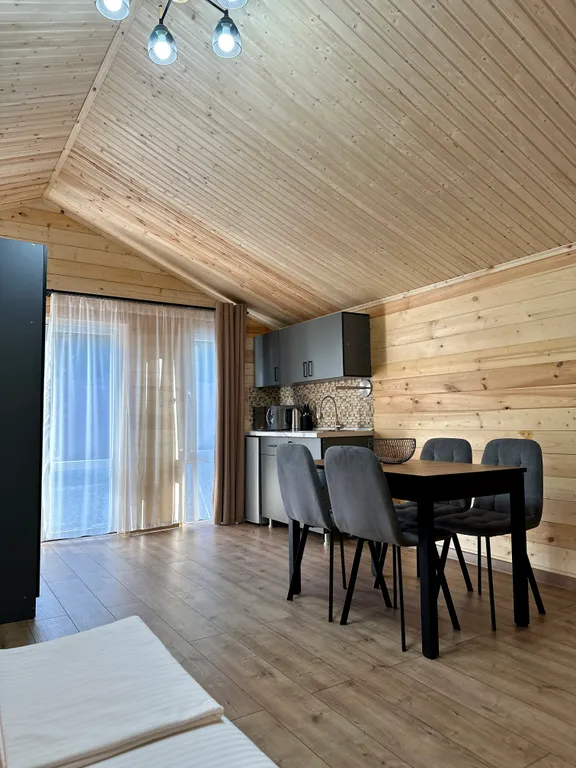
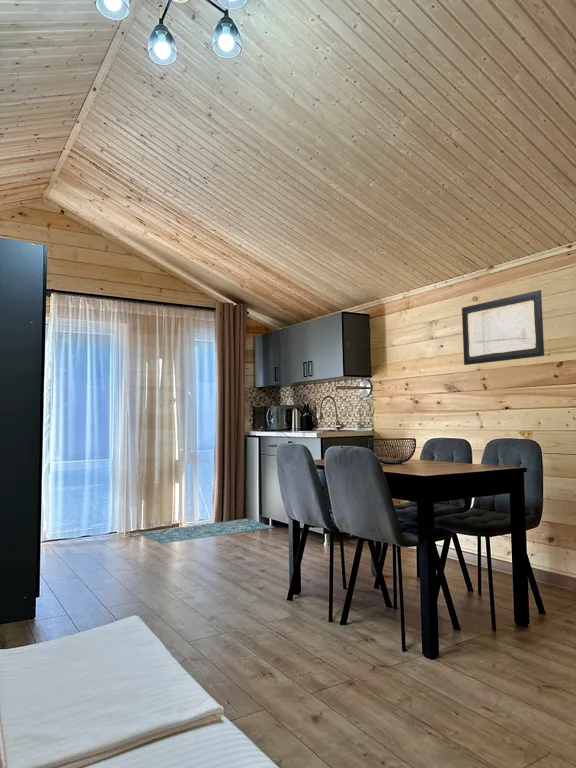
+ rug [140,518,275,545]
+ wall art [461,289,545,366]
